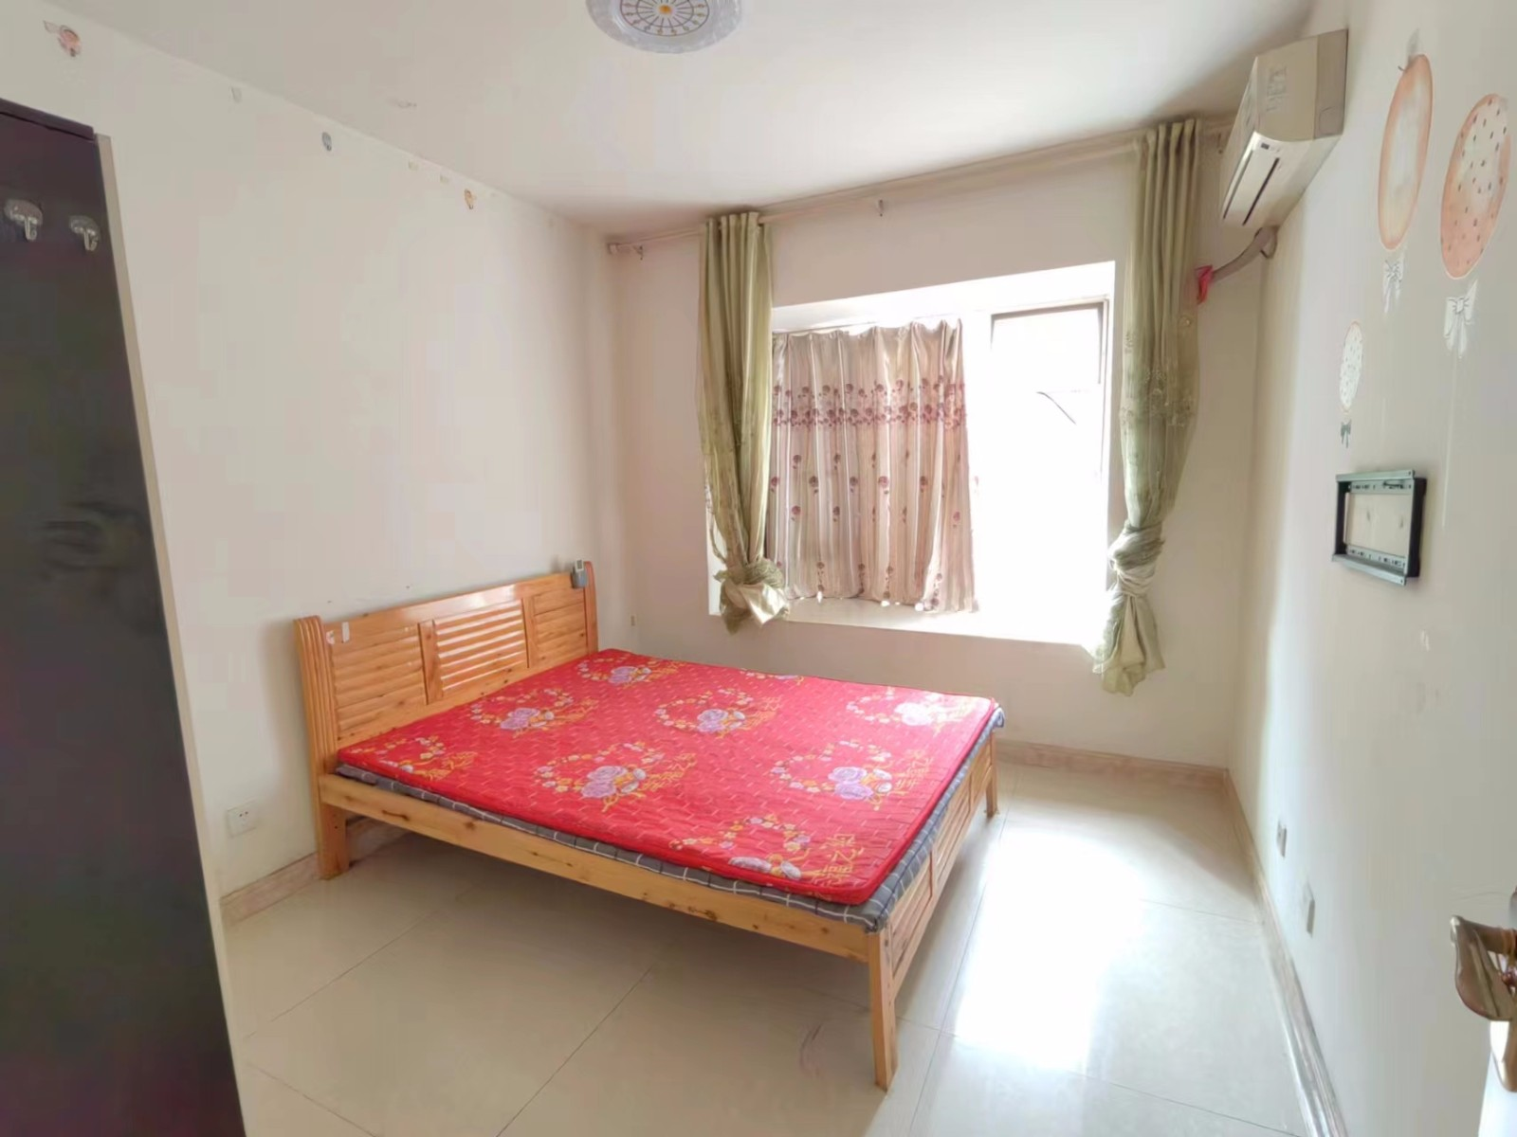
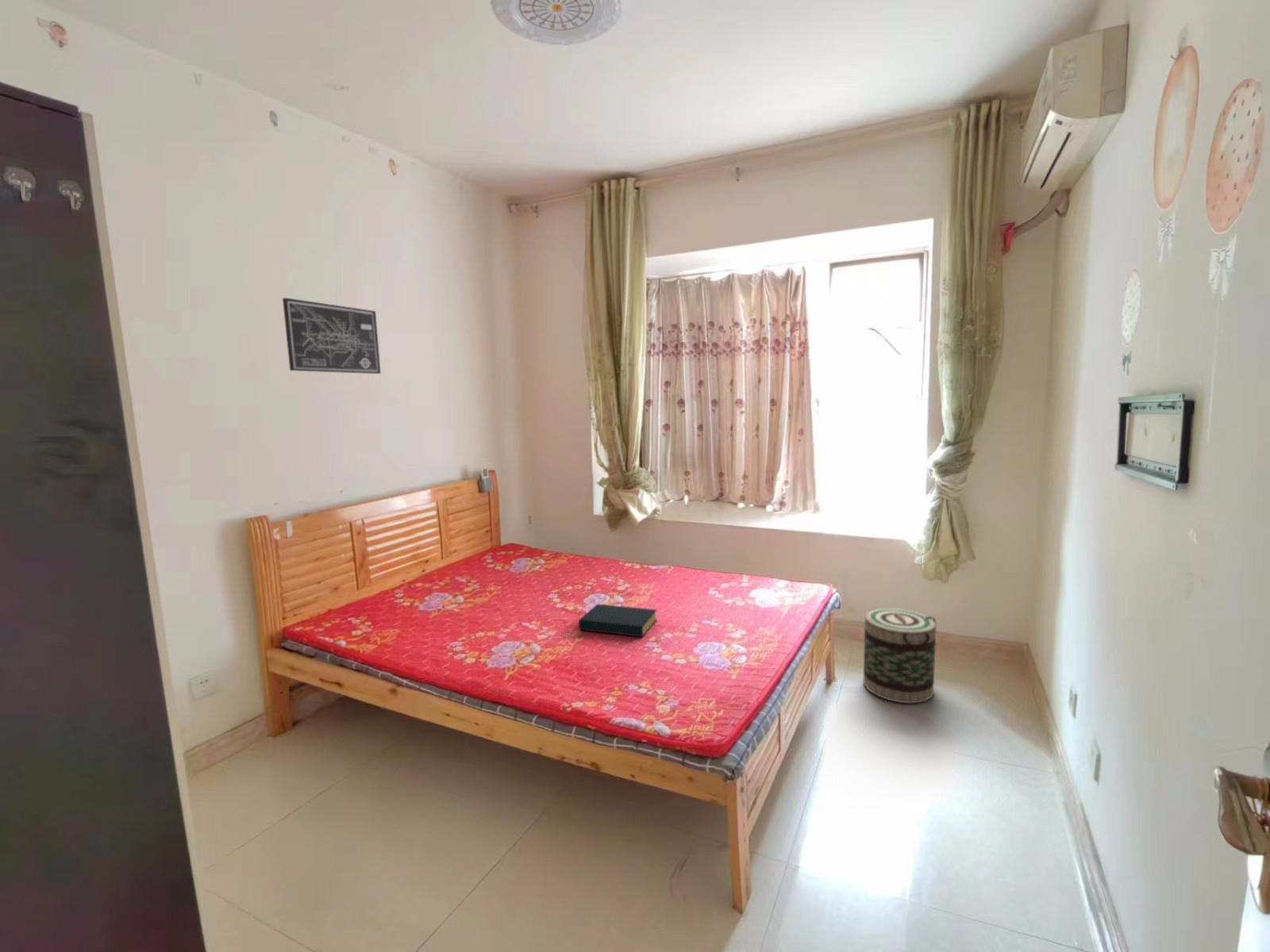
+ hardback book [578,603,658,638]
+ wall art [282,297,382,374]
+ basket [863,608,937,704]
